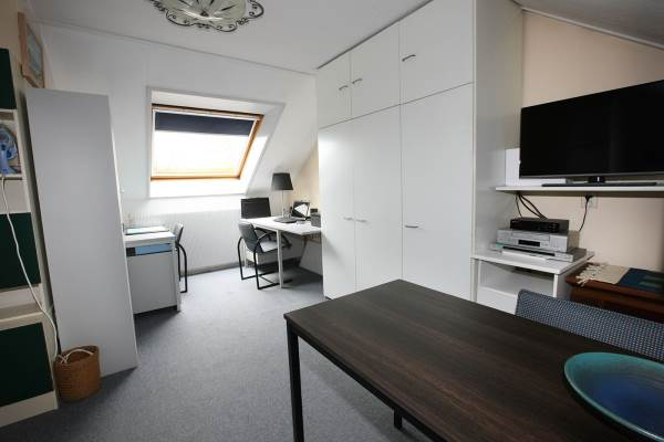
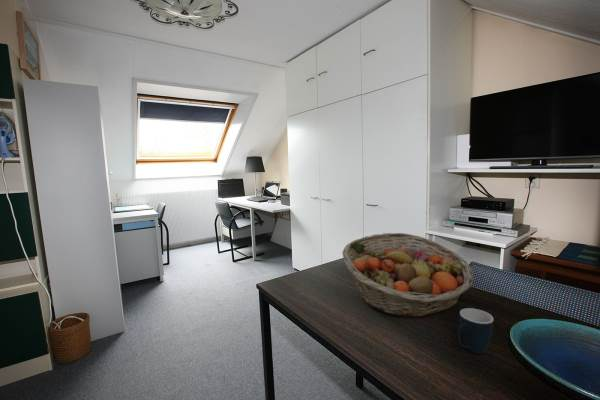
+ fruit basket [341,232,475,318]
+ mug [456,307,494,355]
